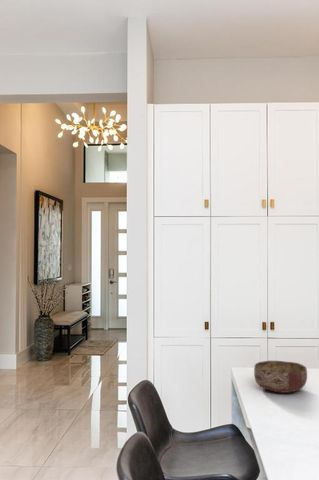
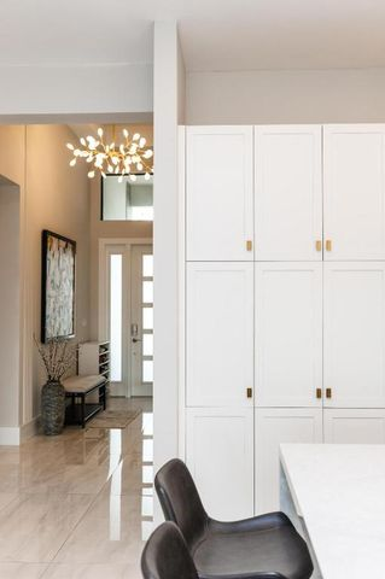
- bowl [253,360,308,394]
